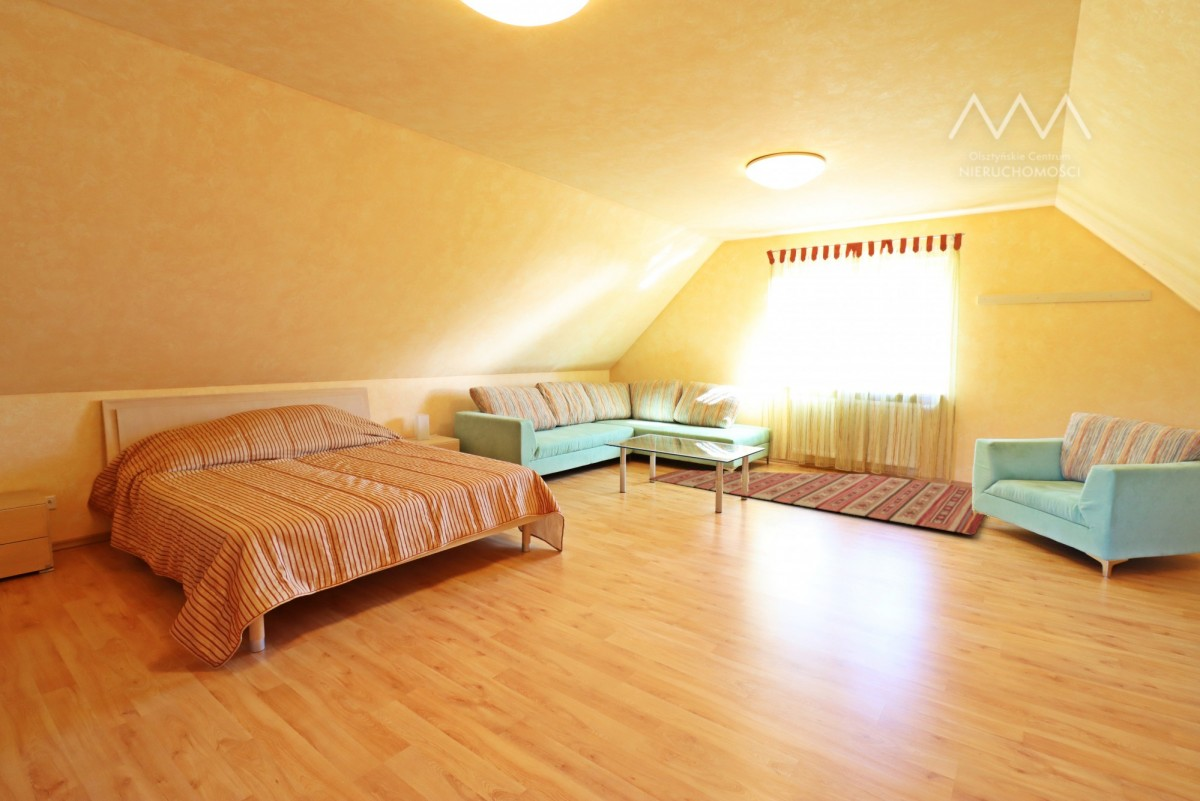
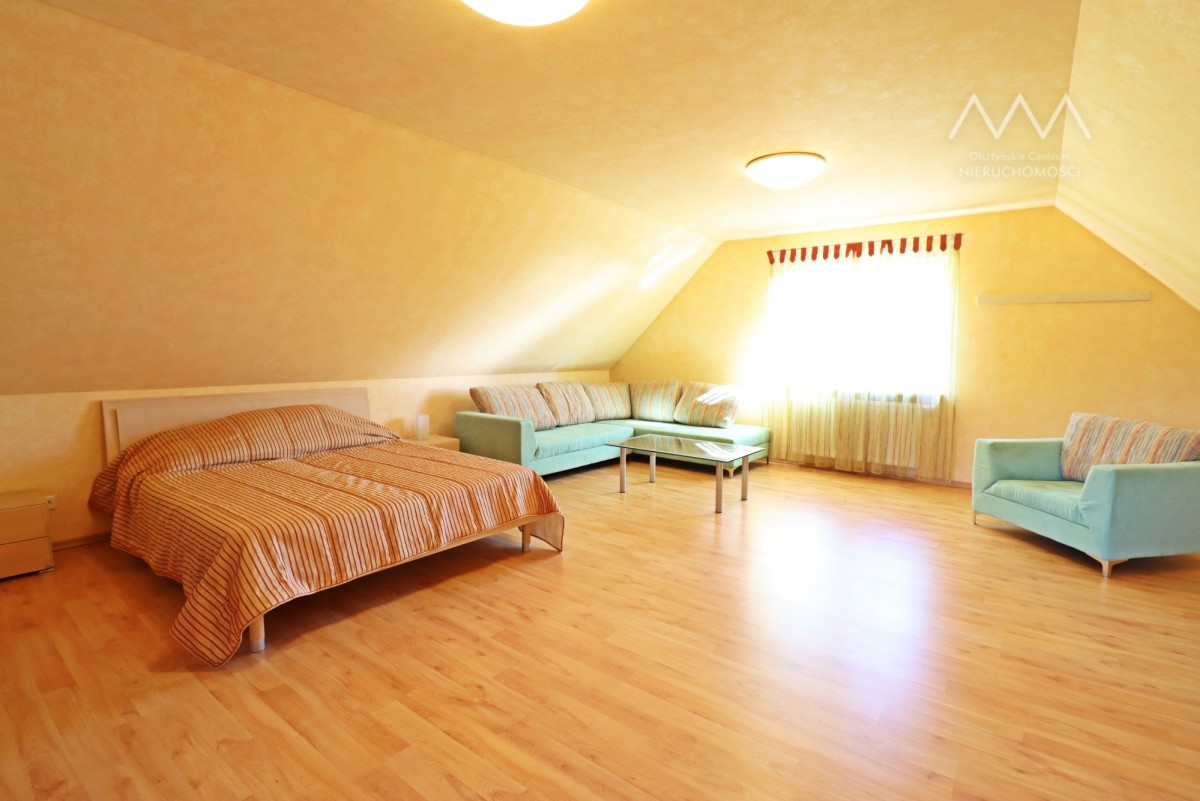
- rug [648,469,986,536]
